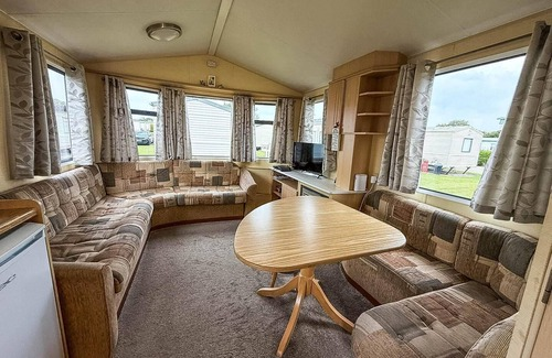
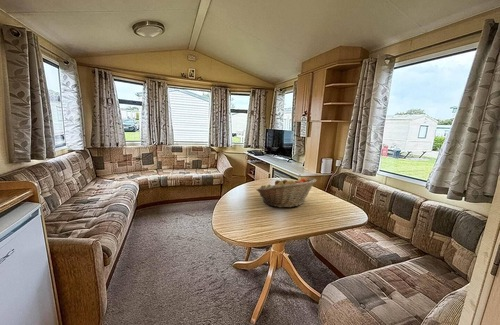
+ fruit basket [255,177,317,208]
